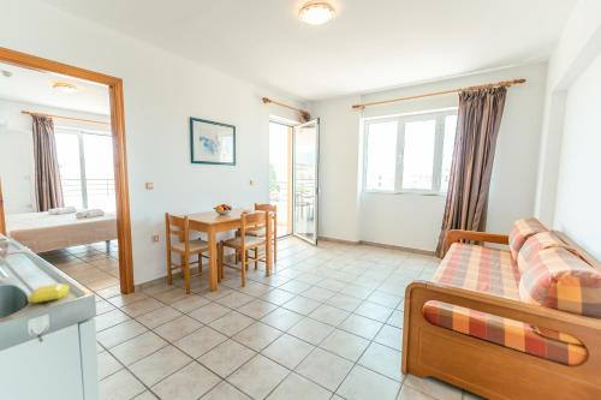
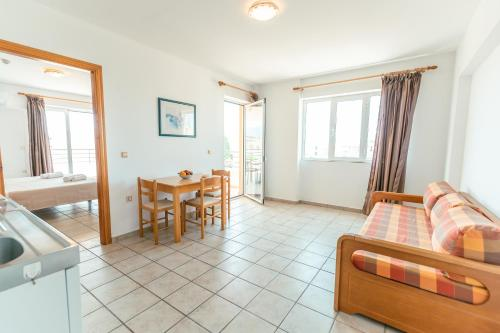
- soap bar [26,282,71,304]
